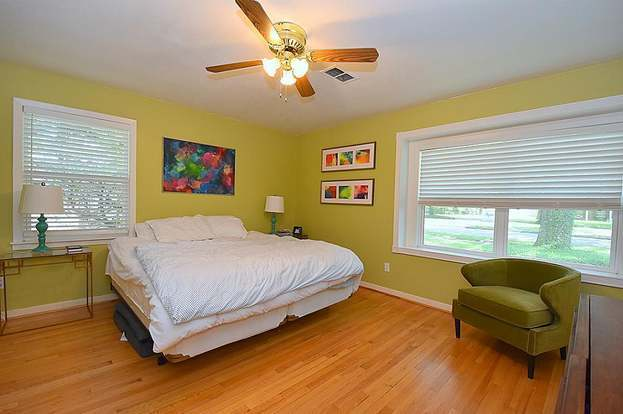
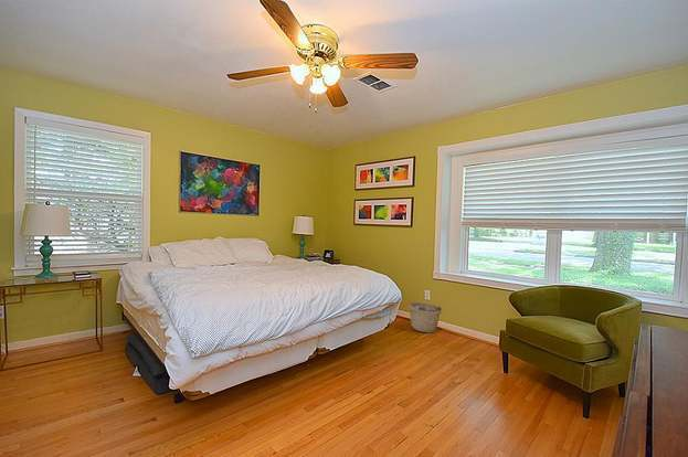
+ basket [407,301,443,333]
